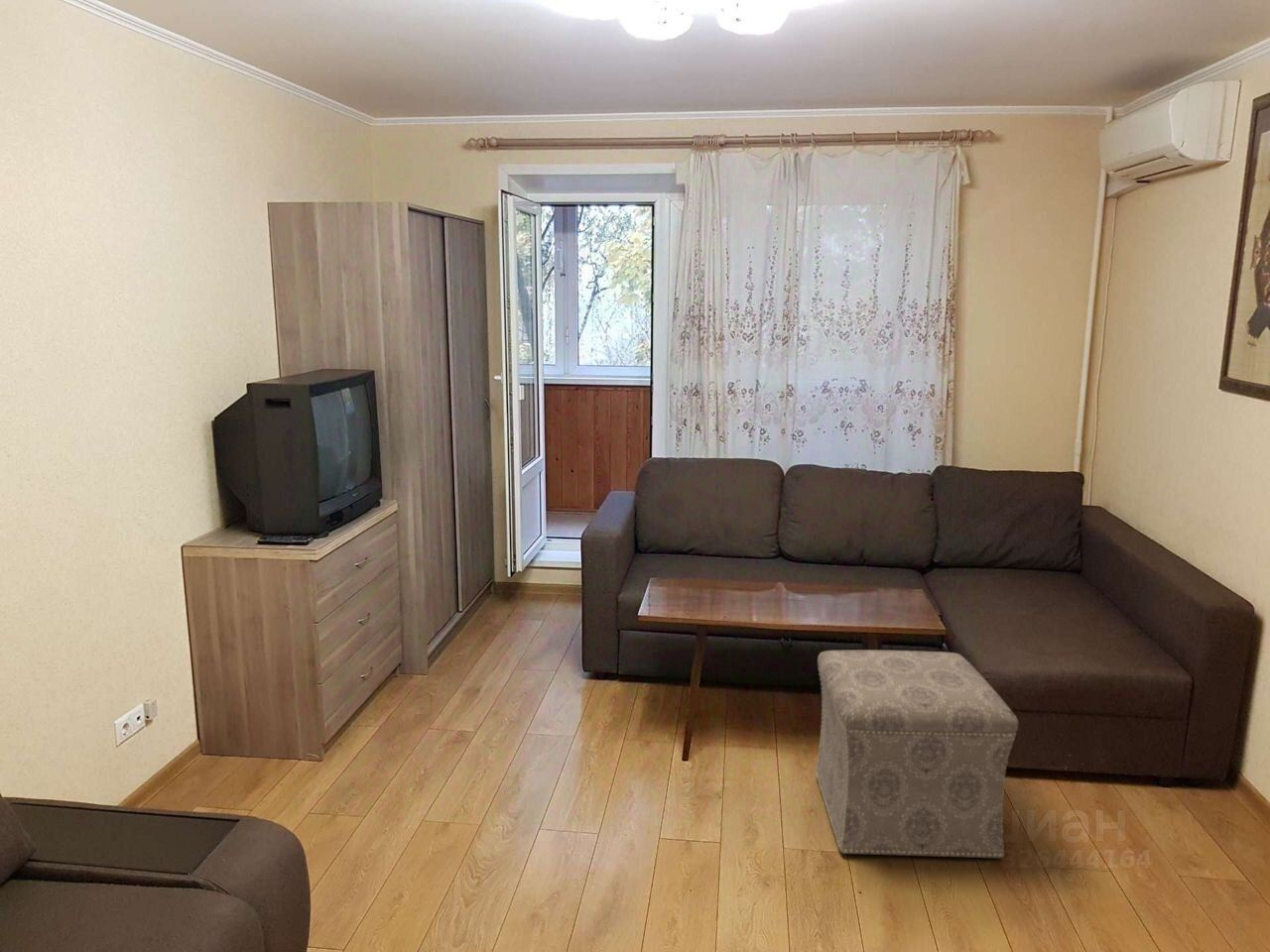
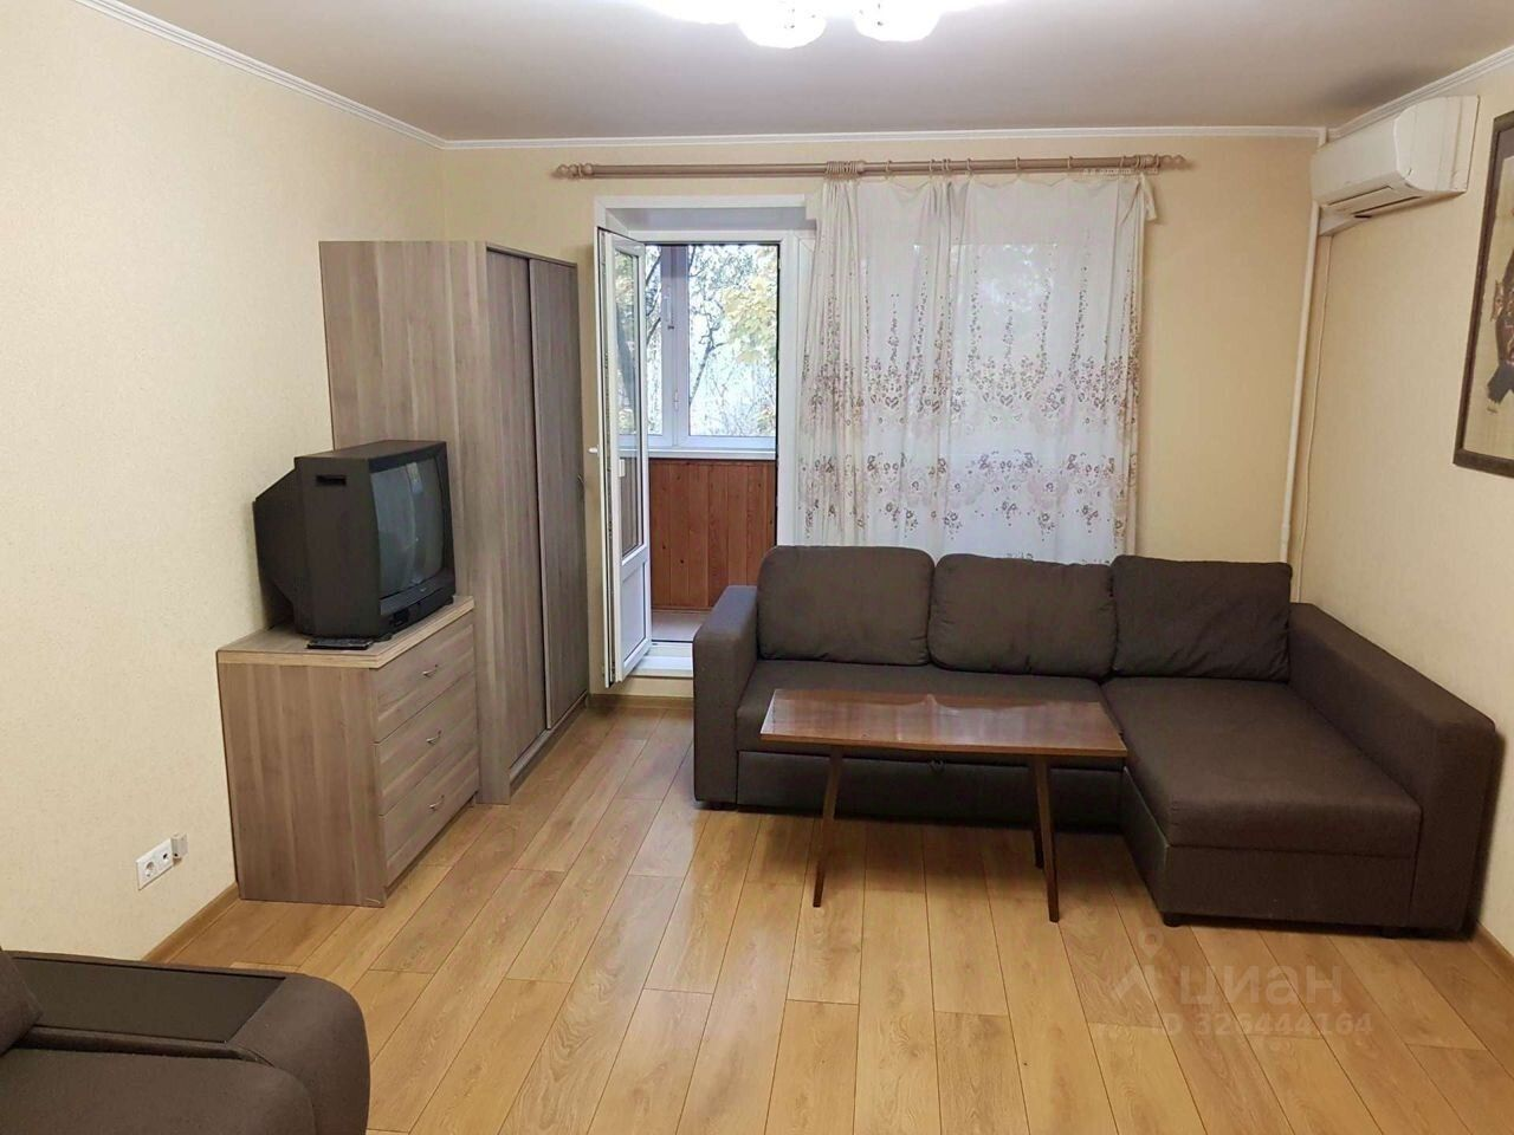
- ottoman [815,650,1019,859]
